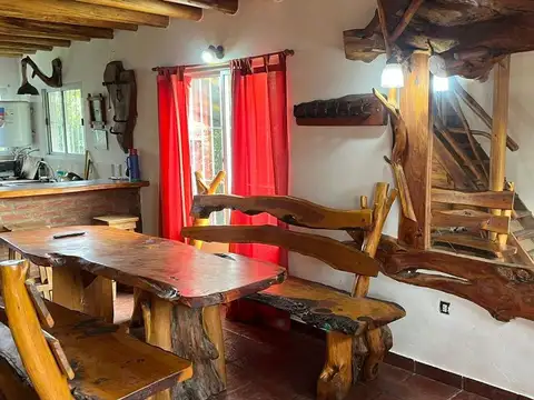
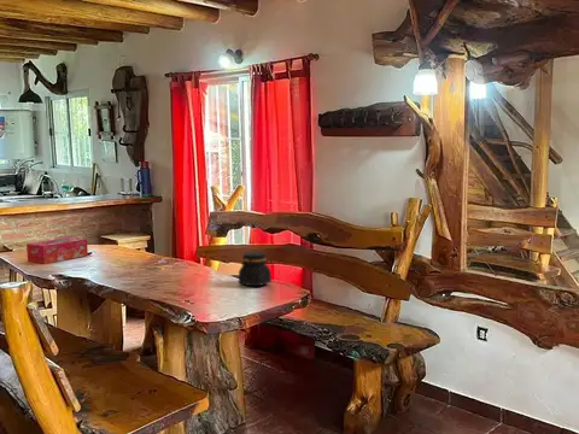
+ jar [238,251,273,287]
+ tissue box [25,236,89,265]
